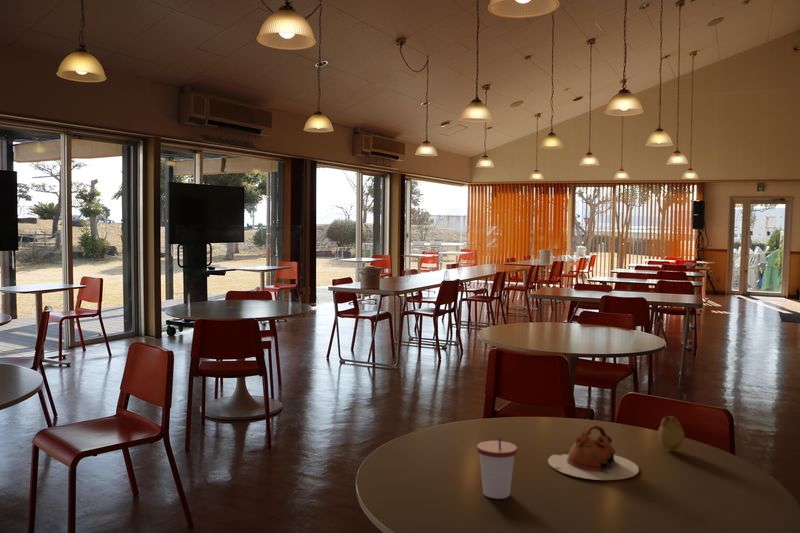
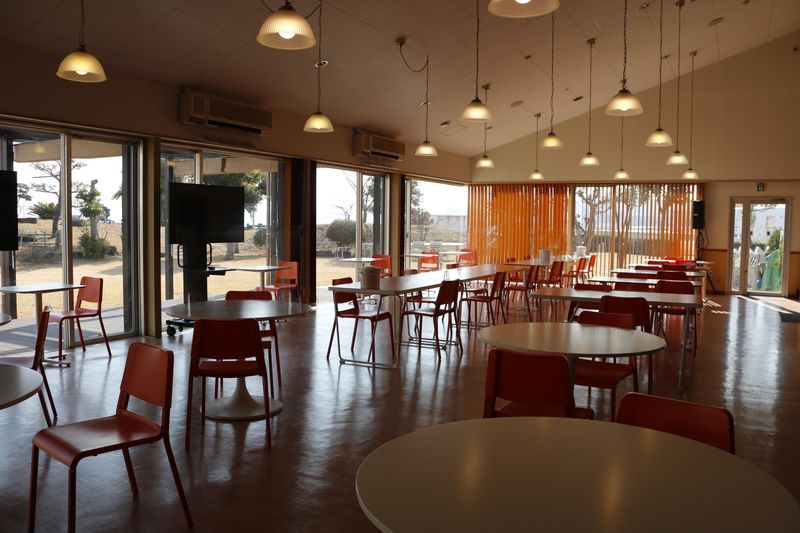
- cup [476,435,518,500]
- teapot [547,423,640,481]
- fruit [657,411,685,451]
